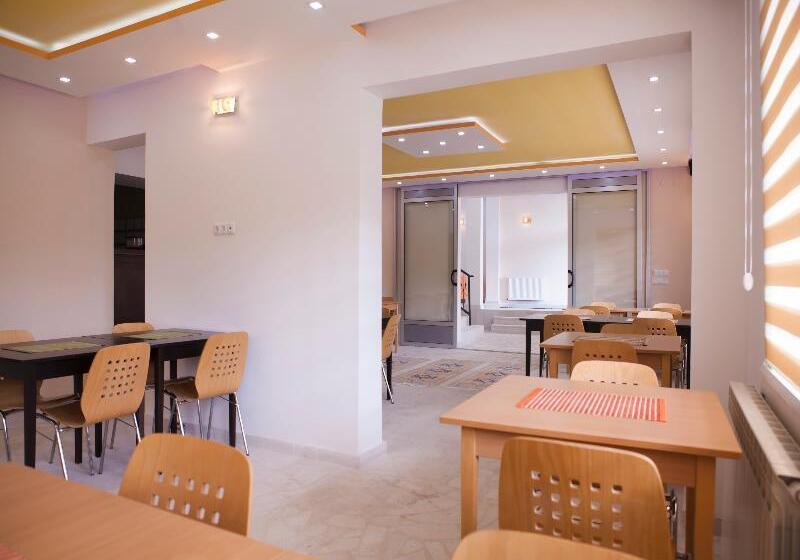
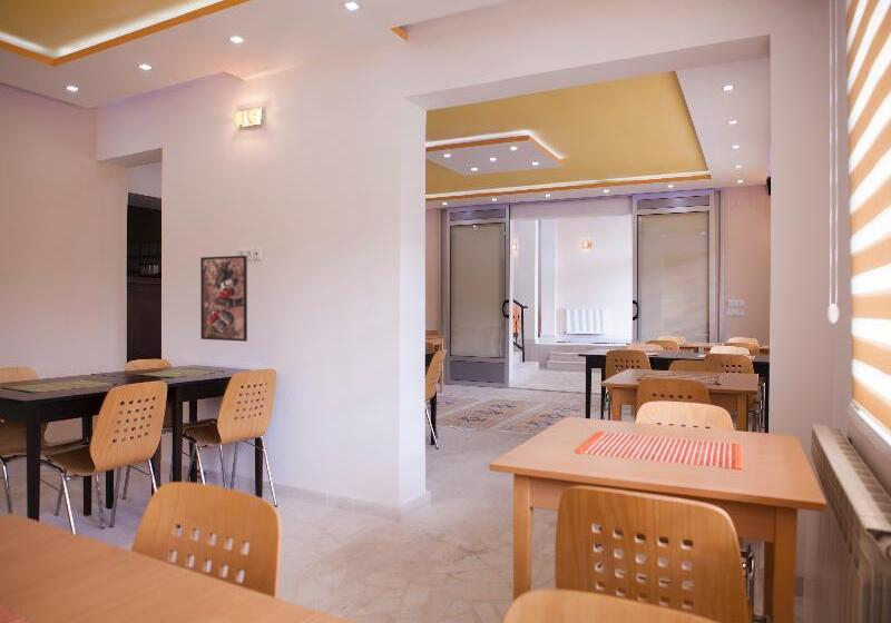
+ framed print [199,255,248,343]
